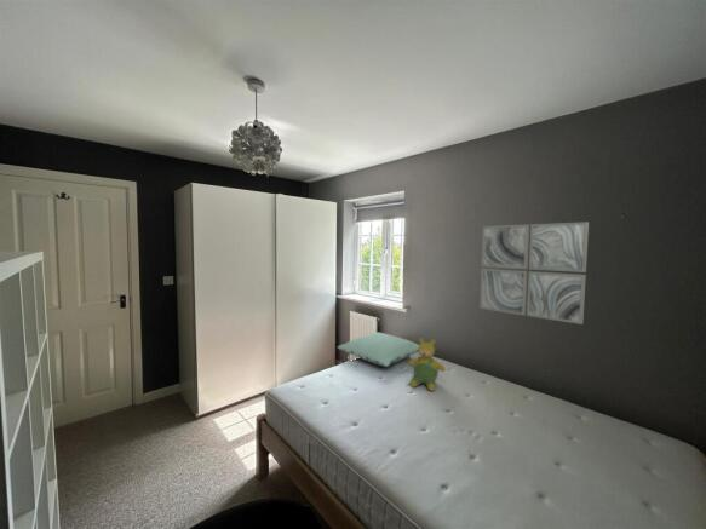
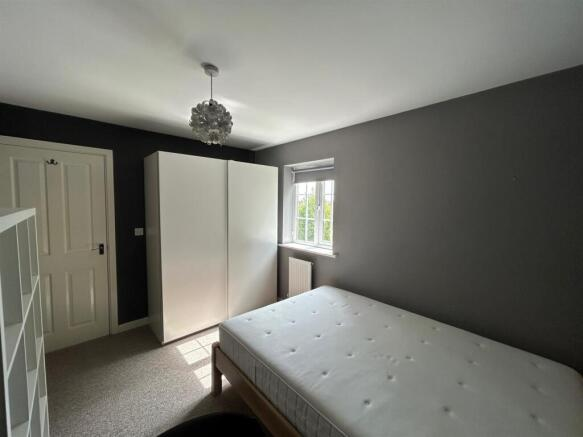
- pillow [337,332,420,368]
- wall art [478,220,590,326]
- teddy bear [407,337,447,392]
